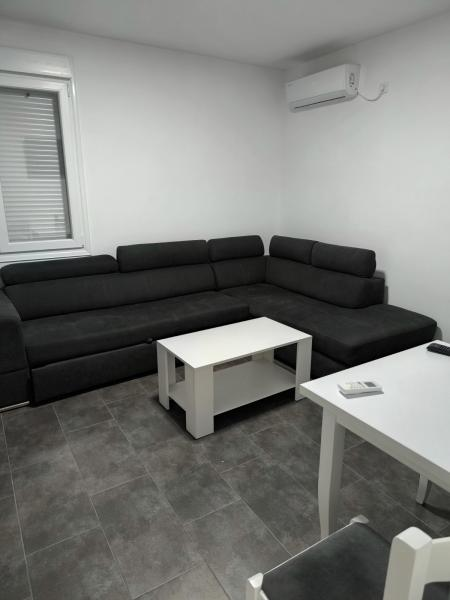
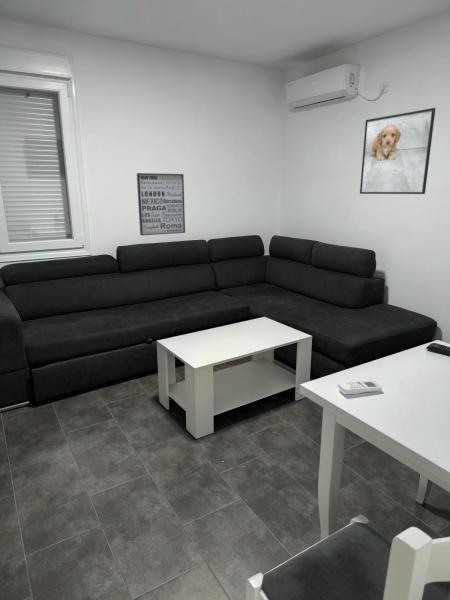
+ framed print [359,107,437,195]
+ wall art [136,172,186,236]
